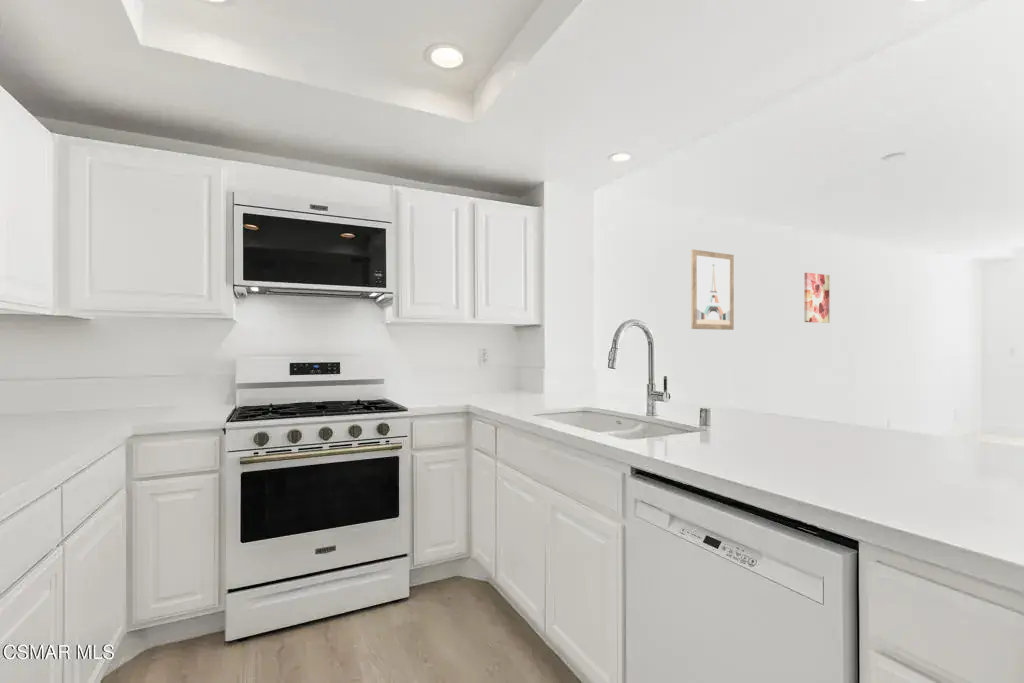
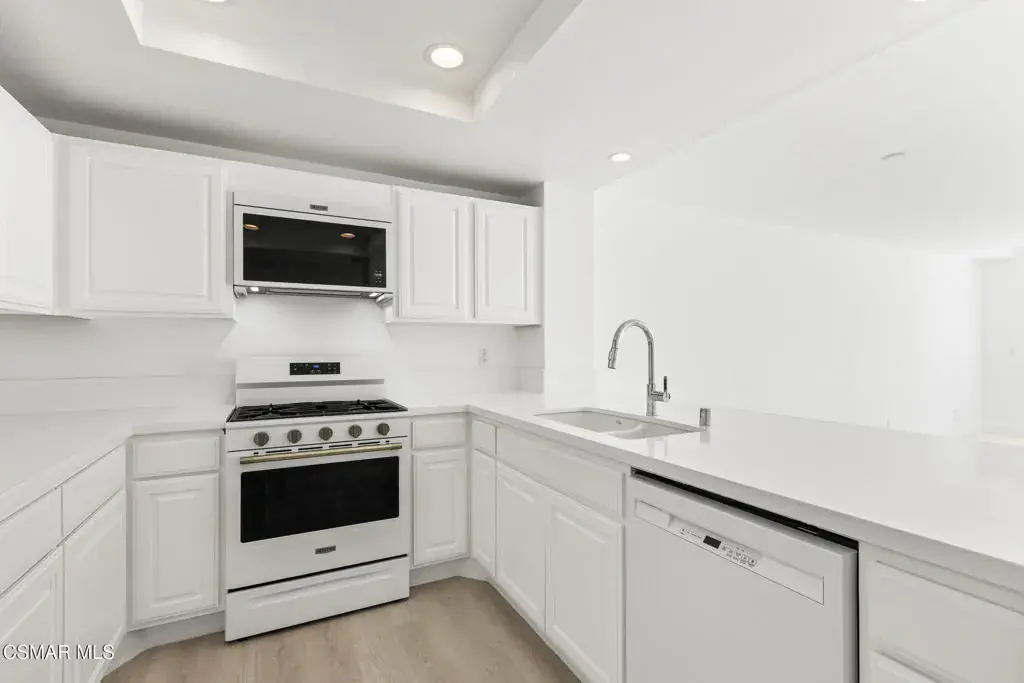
- wall art [803,272,830,324]
- wall art [690,249,735,331]
